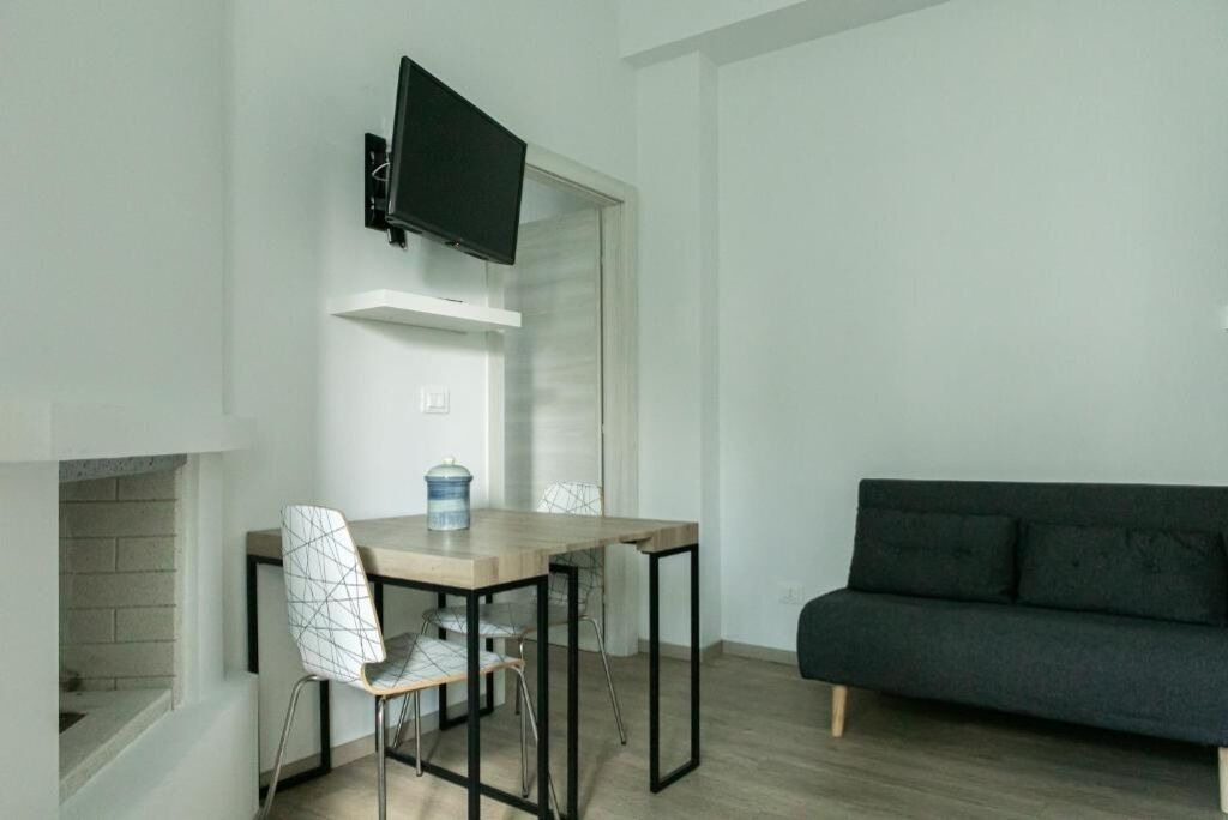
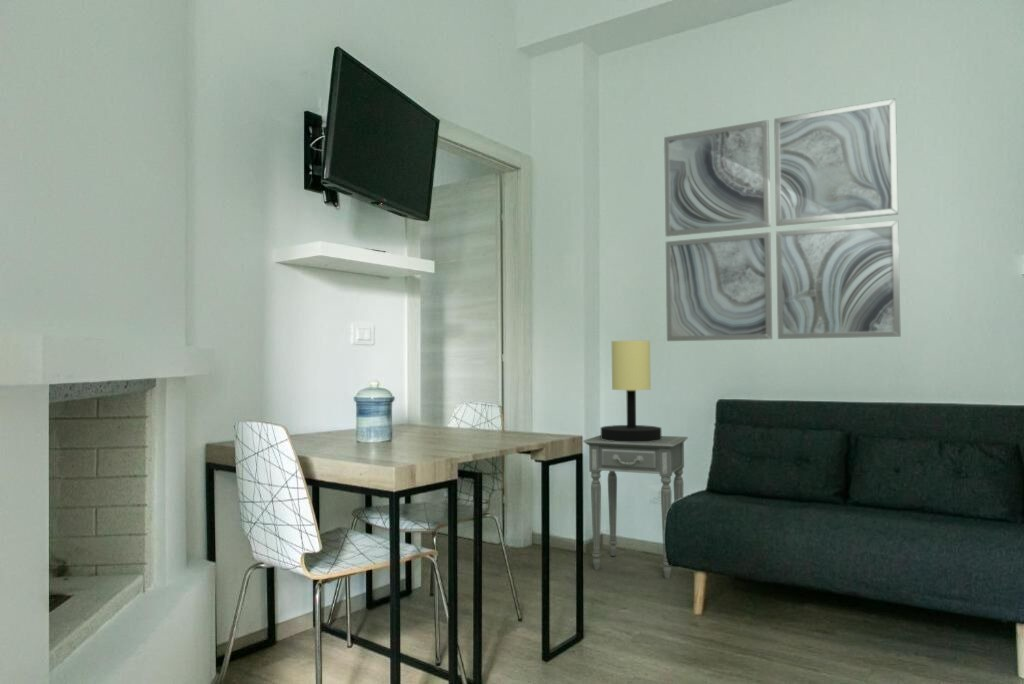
+ wall art [663,97,902,342]
+ table lamp [600,340,662,442]
+ side table [583,434,689,580]
